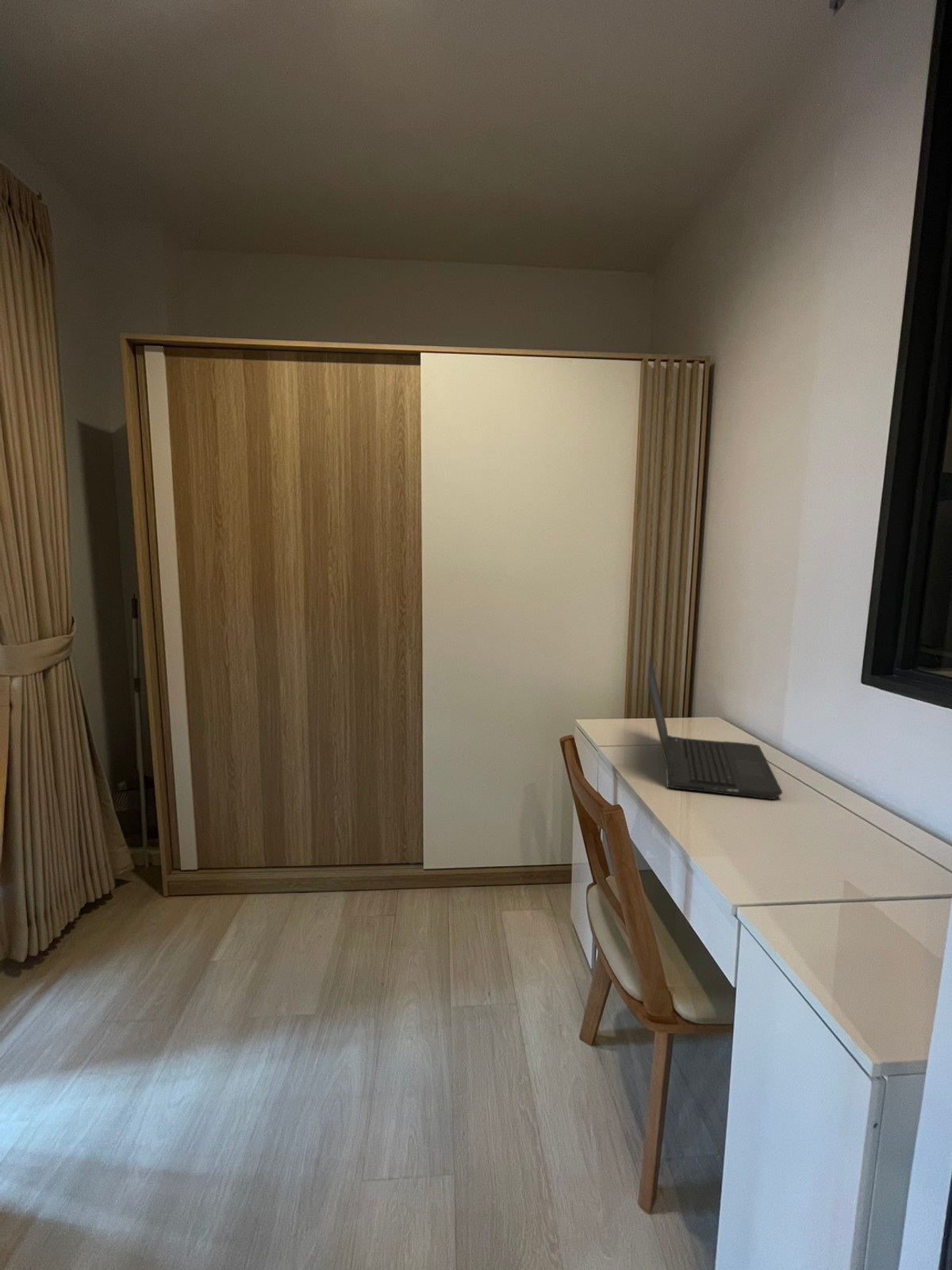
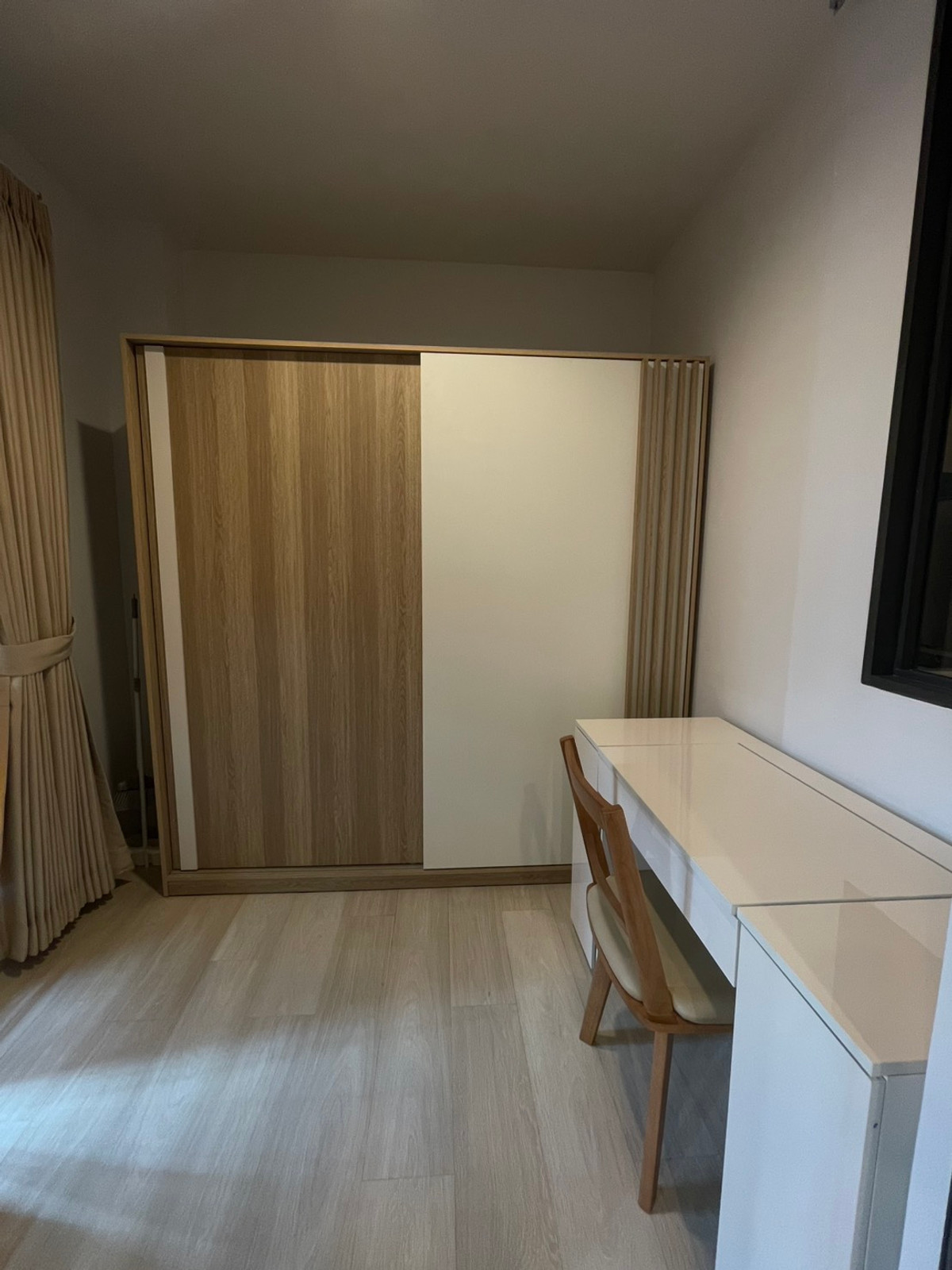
- laptop computer [647,655,783,800]
